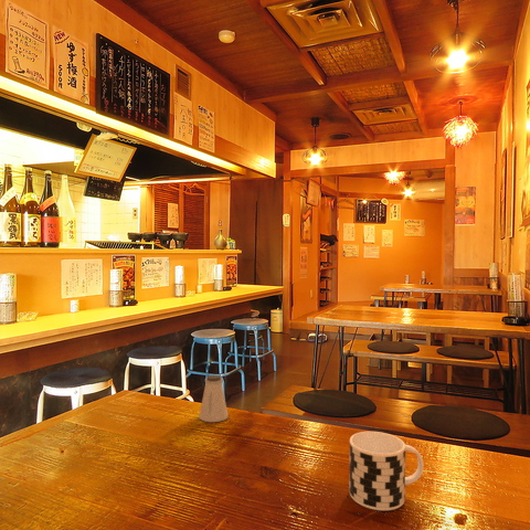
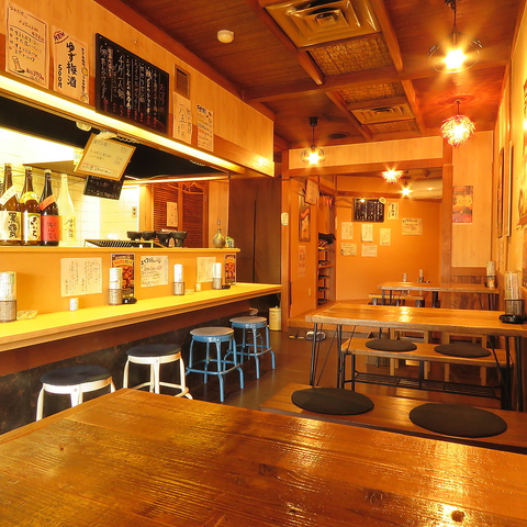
- cup [348,431,425,511]
- saltshaker [198,373,230,423]
